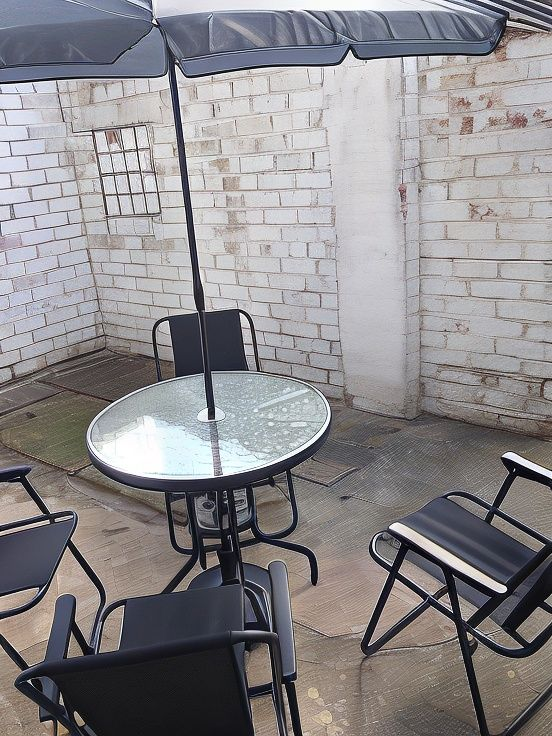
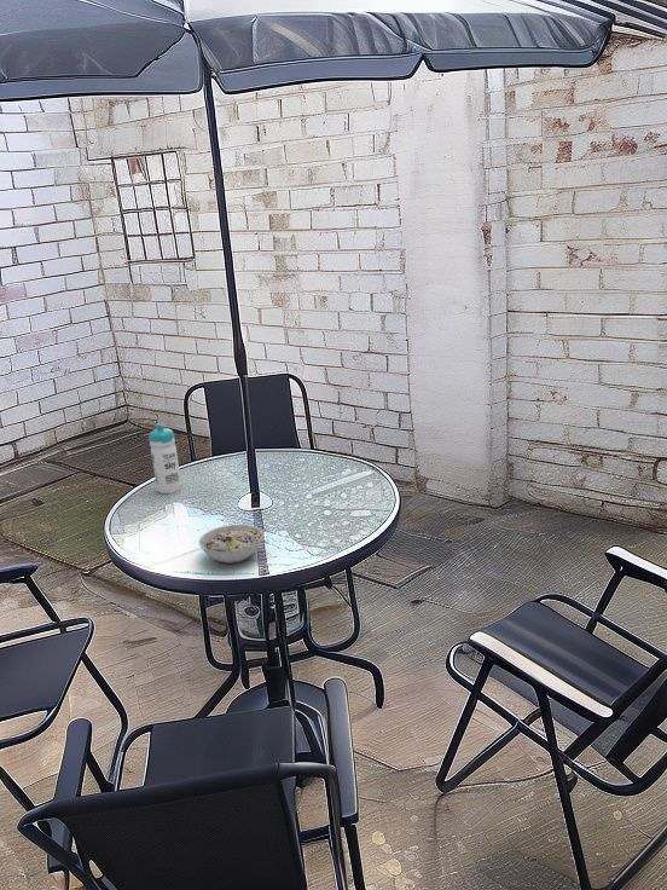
+ water bottle [147,422,182,495]
+ bowl [198,524,265,565]
